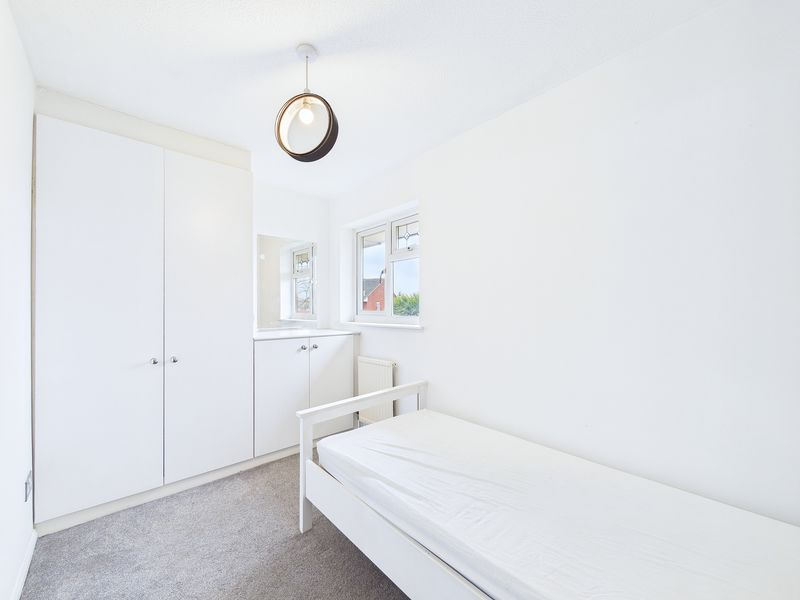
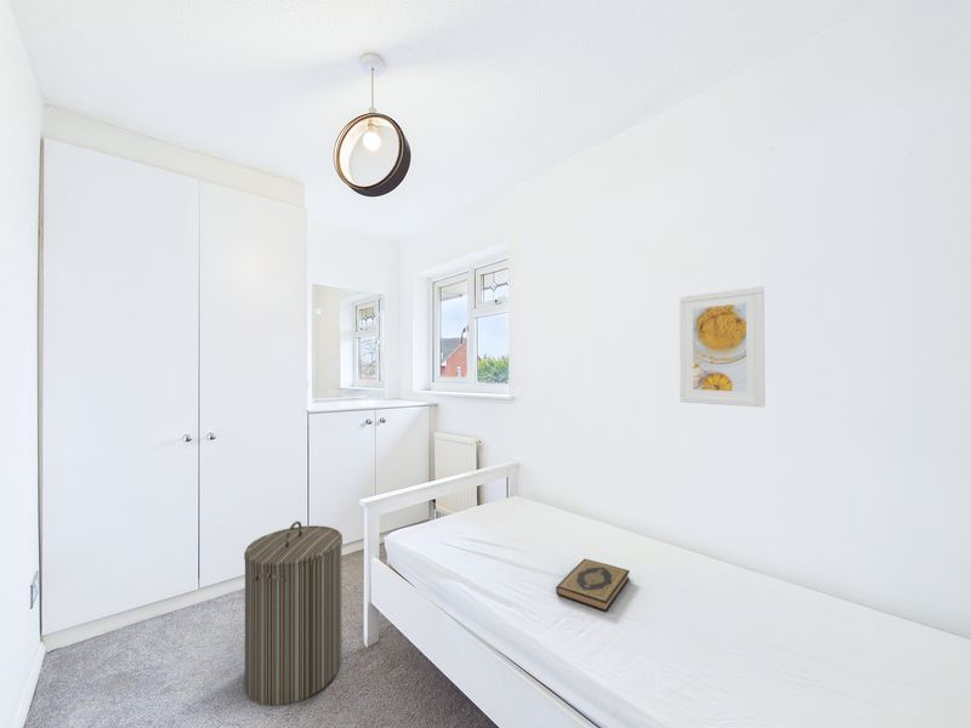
+ hardback book [555,558,631,613]
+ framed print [677,285,766,408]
+ laundry hamper [243,521,343,707]
